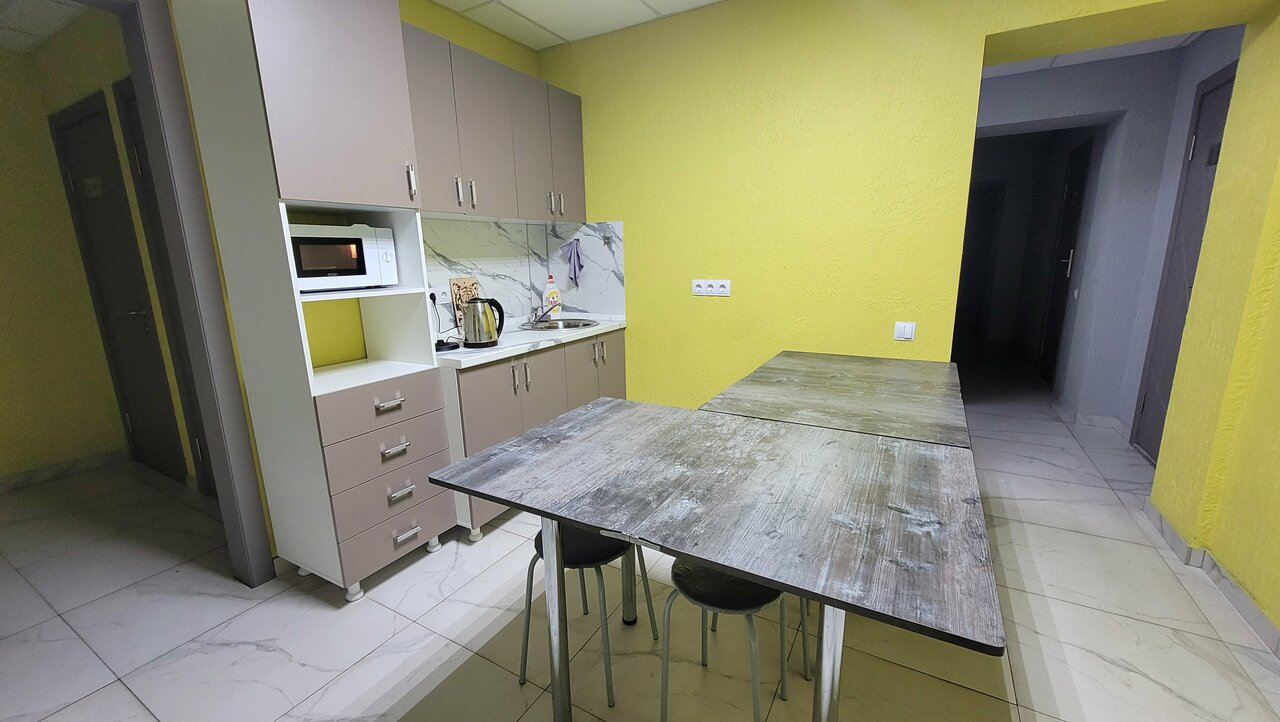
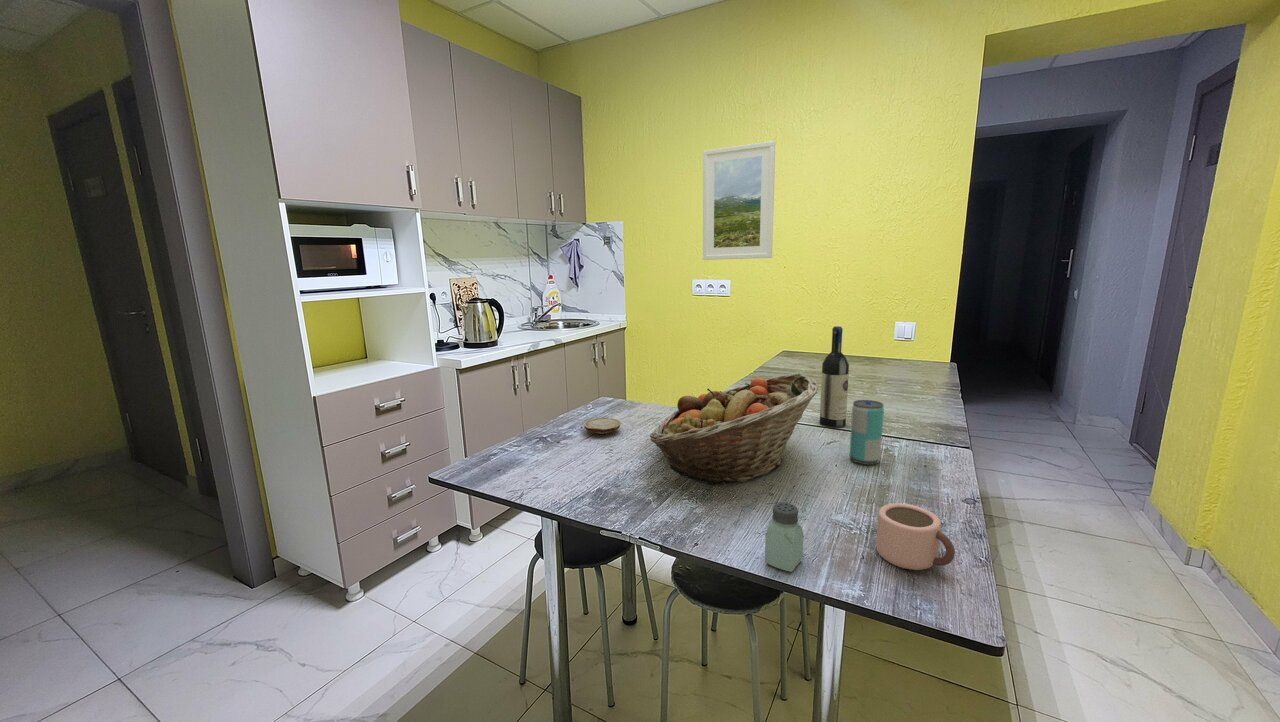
+ beverage can [848,399,885,466]
+ saltshaker [764,501,804,573]
+ fruit basket [649,372,819,486]
+ mug [875,502,956,571]
+ wood slice [583,417,622,435]
+ wine bottle [819,325,850,428]
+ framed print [702,140,776,261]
